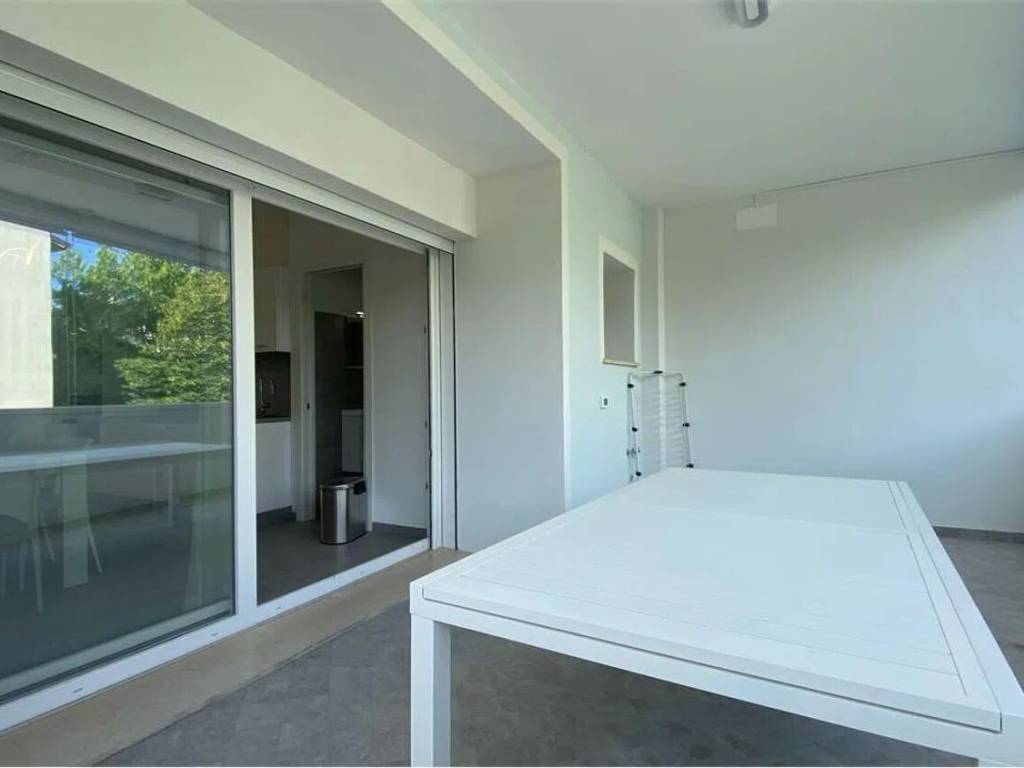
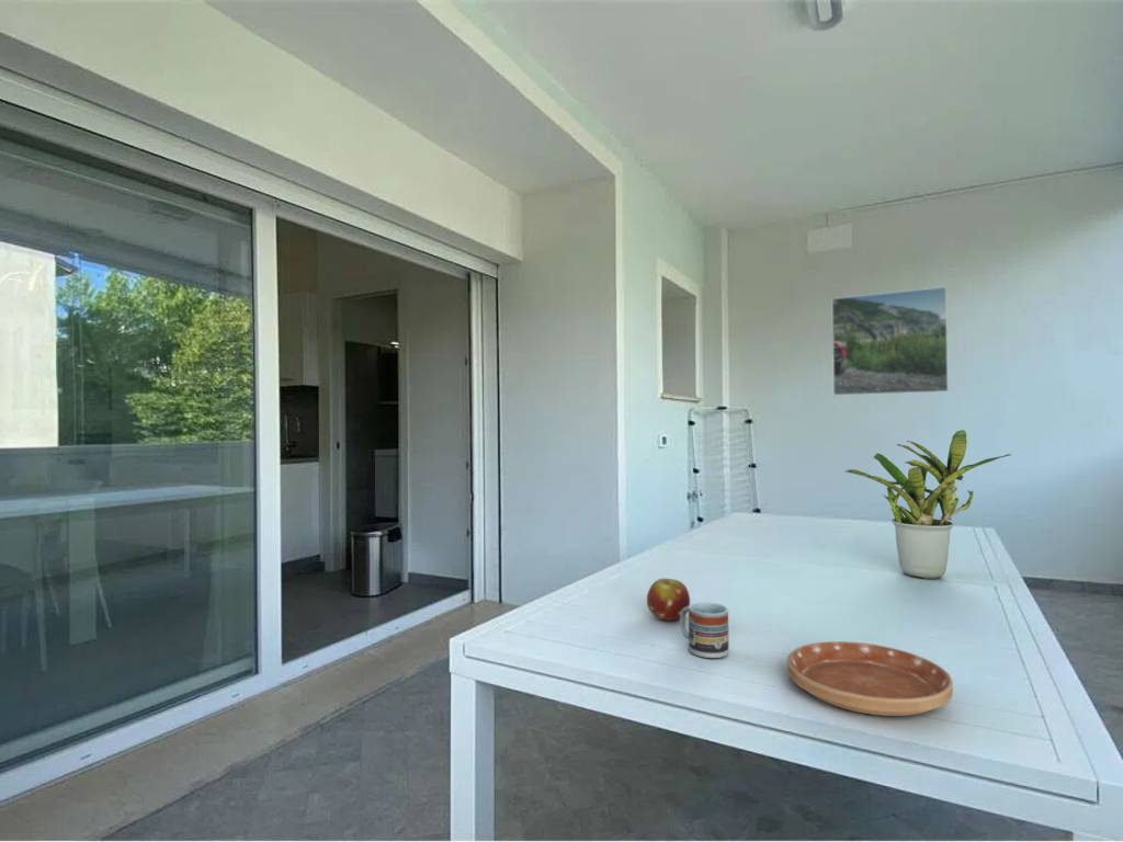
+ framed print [831,286,950,397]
+ potted plant [843,429,1012,580]
+ cup [679,601,729,659]
+ fruit [646,578,691,622]
+ saucer [786,640,954,717]
